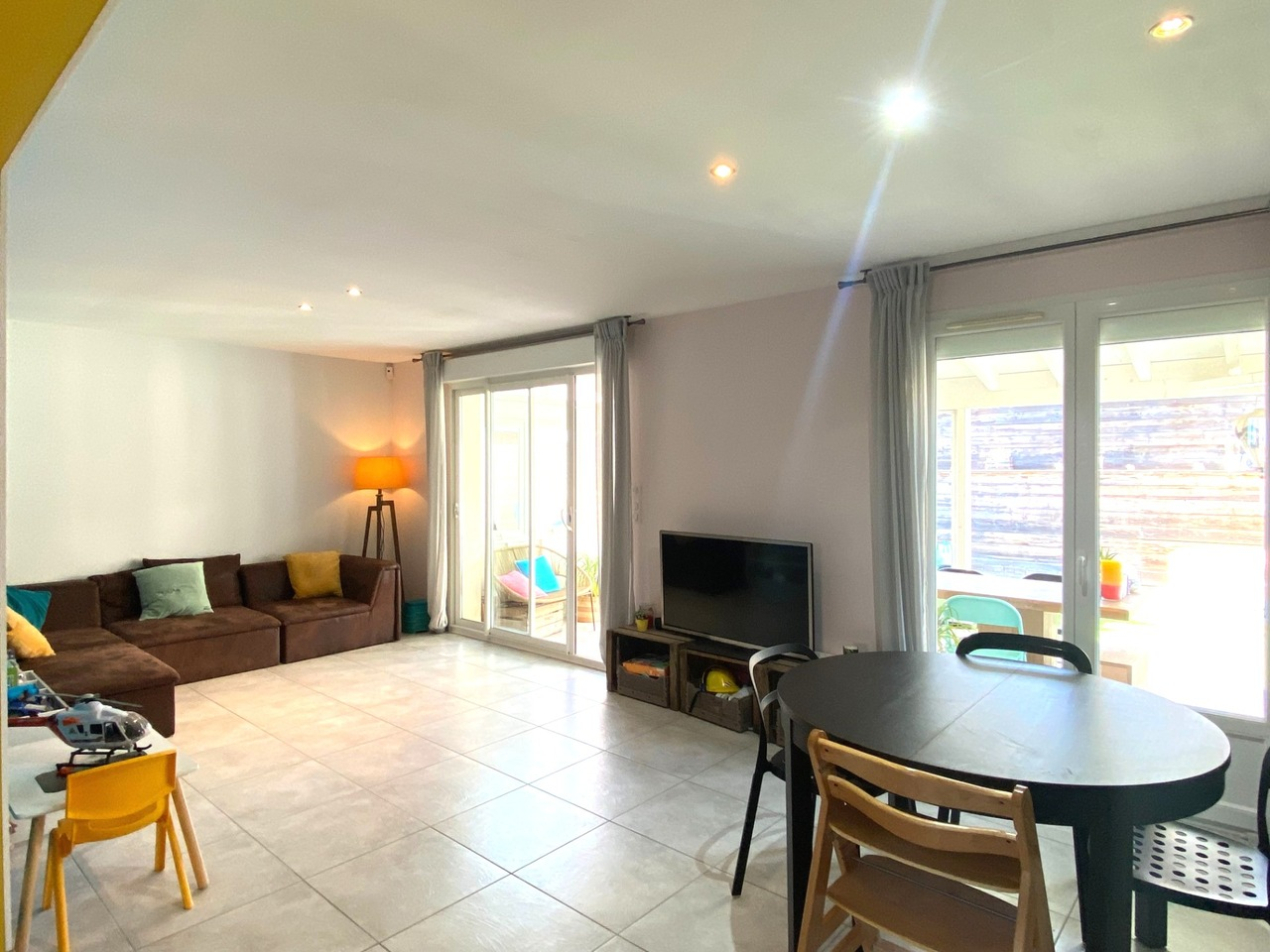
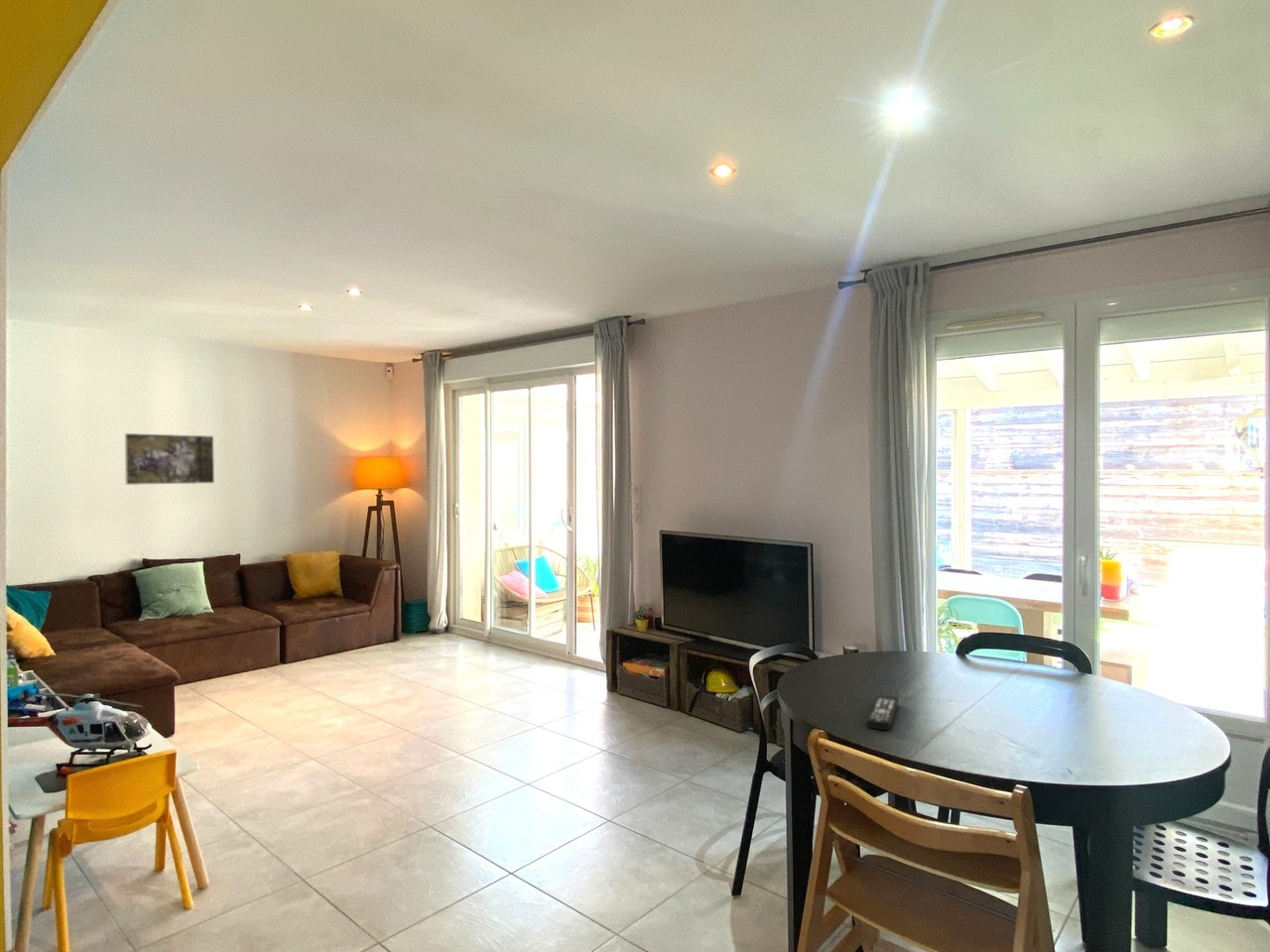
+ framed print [124,432,215,486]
+ remote control [865,694,900,731]
